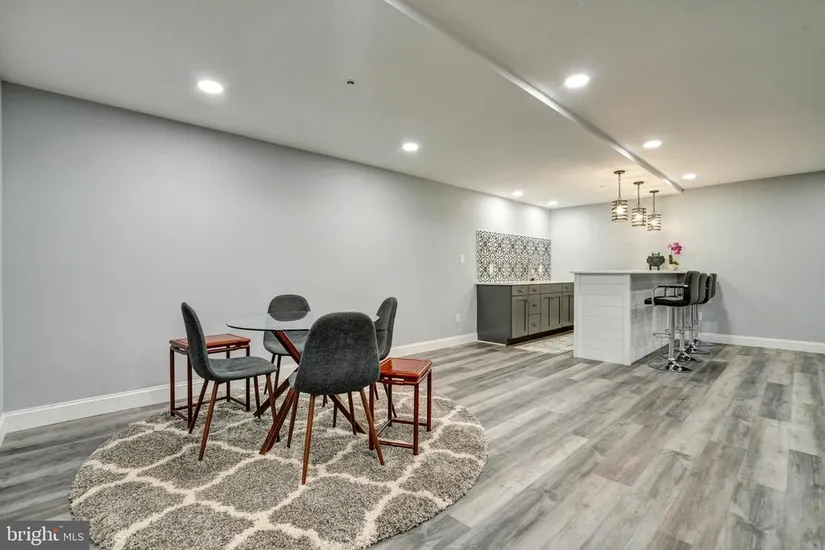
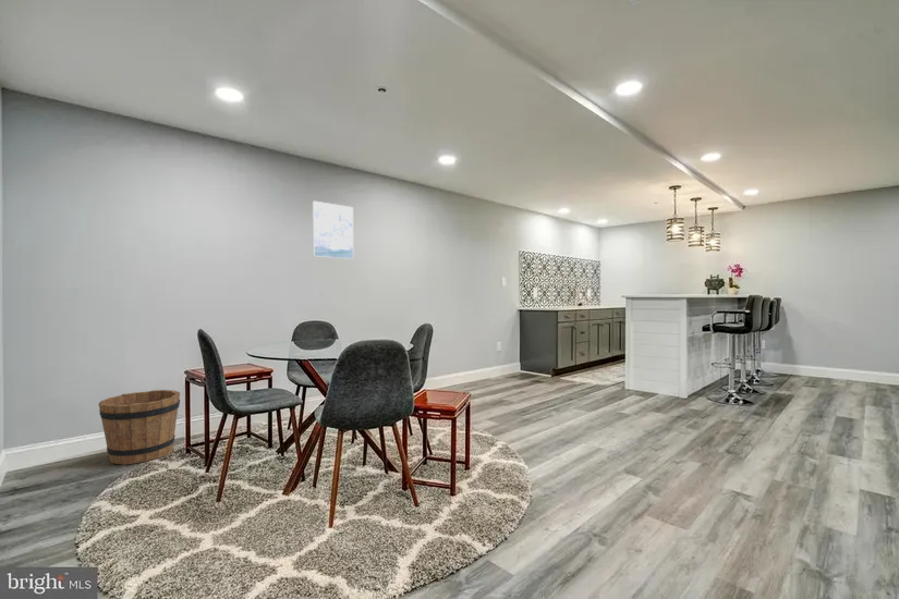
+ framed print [312,200,354,260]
+ bucket [98,389,181,466]
